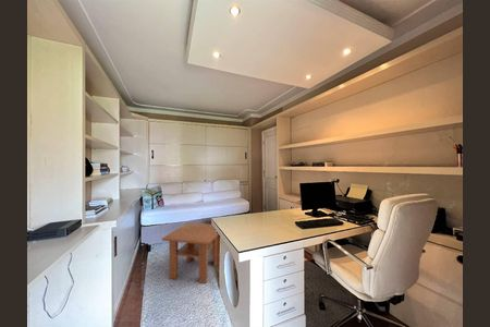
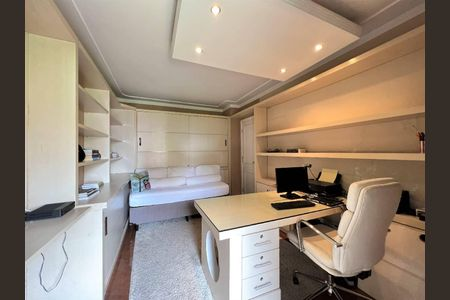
- coffee table [161,221,221,284]
